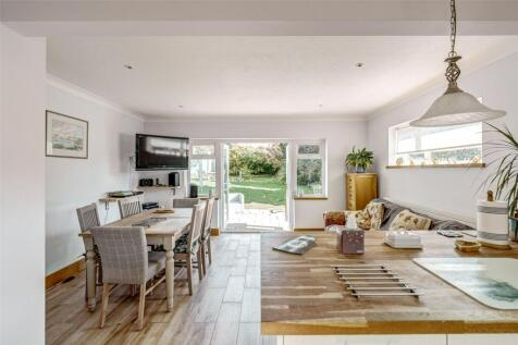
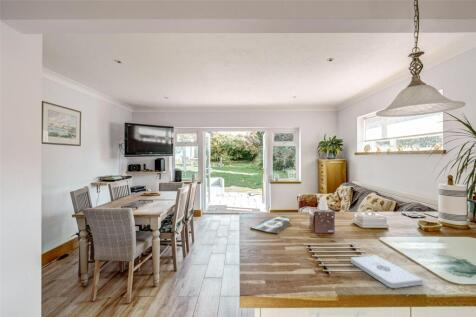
+ notepad [350,254,424,289]
